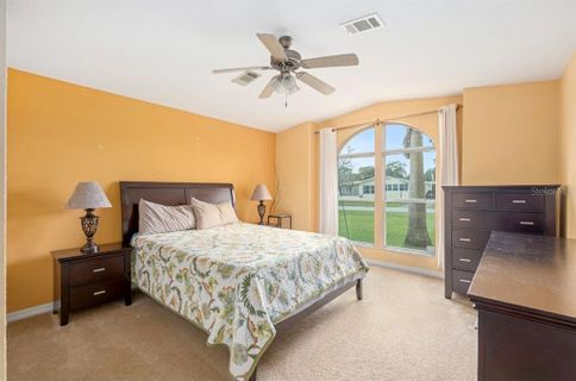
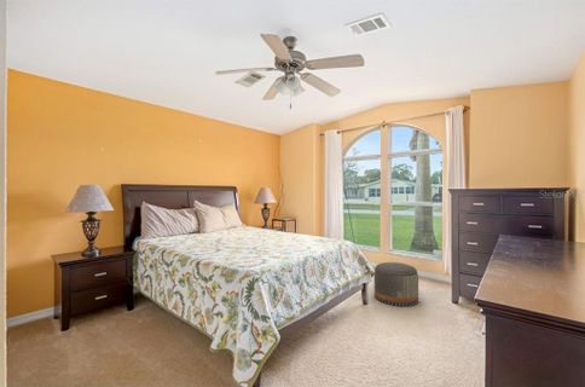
+ pouf [373,261,419,307]
